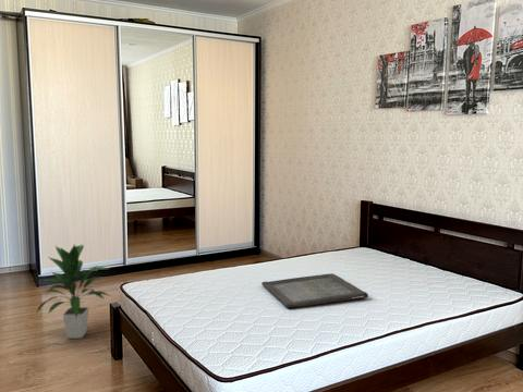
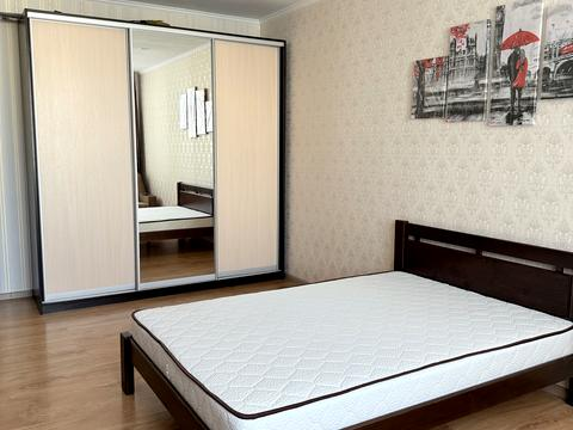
- indoor plant [36,244,111,340]
- serving tray [260,272,369,308]
